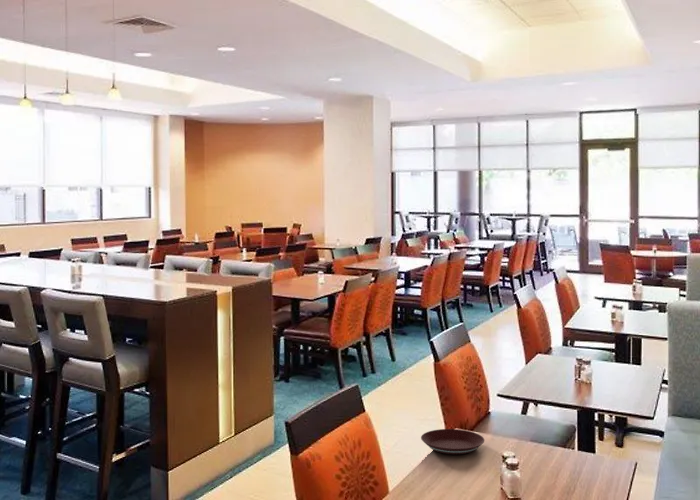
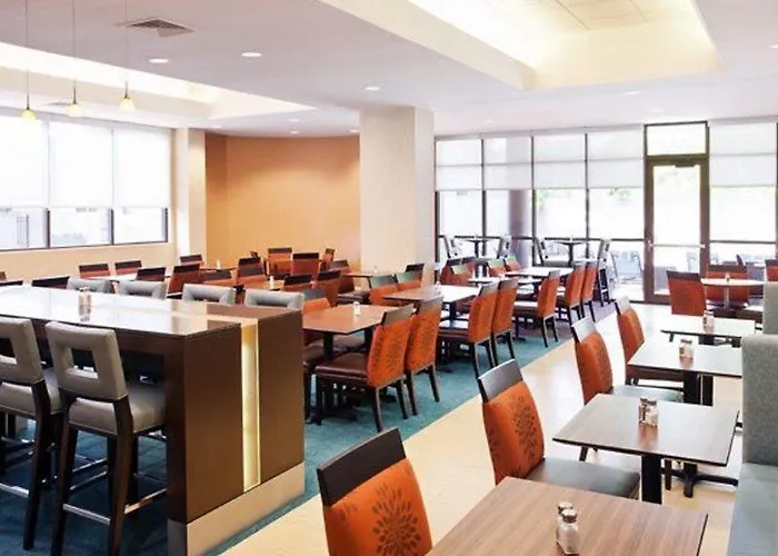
- plate [420,428,485,455]
